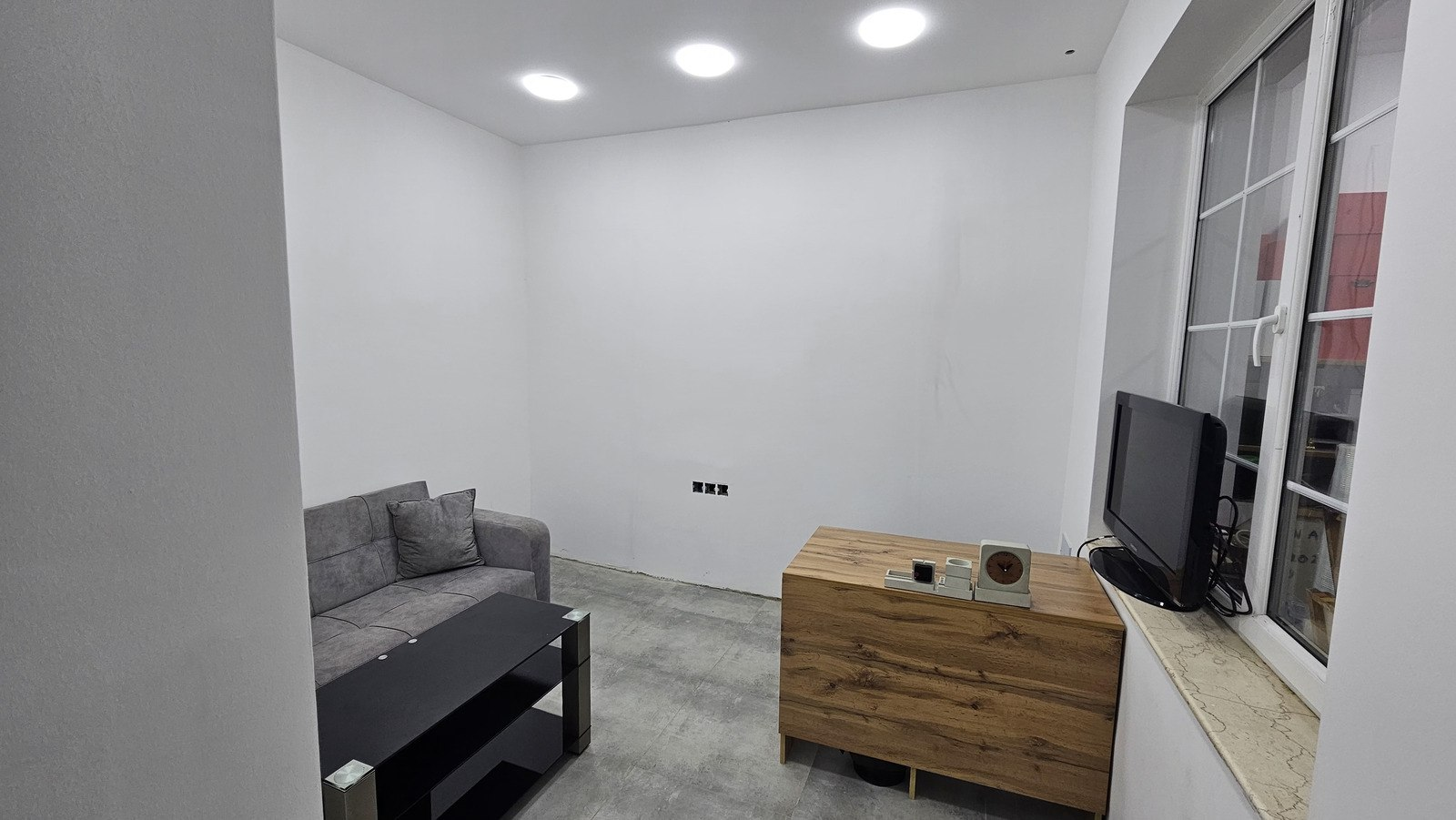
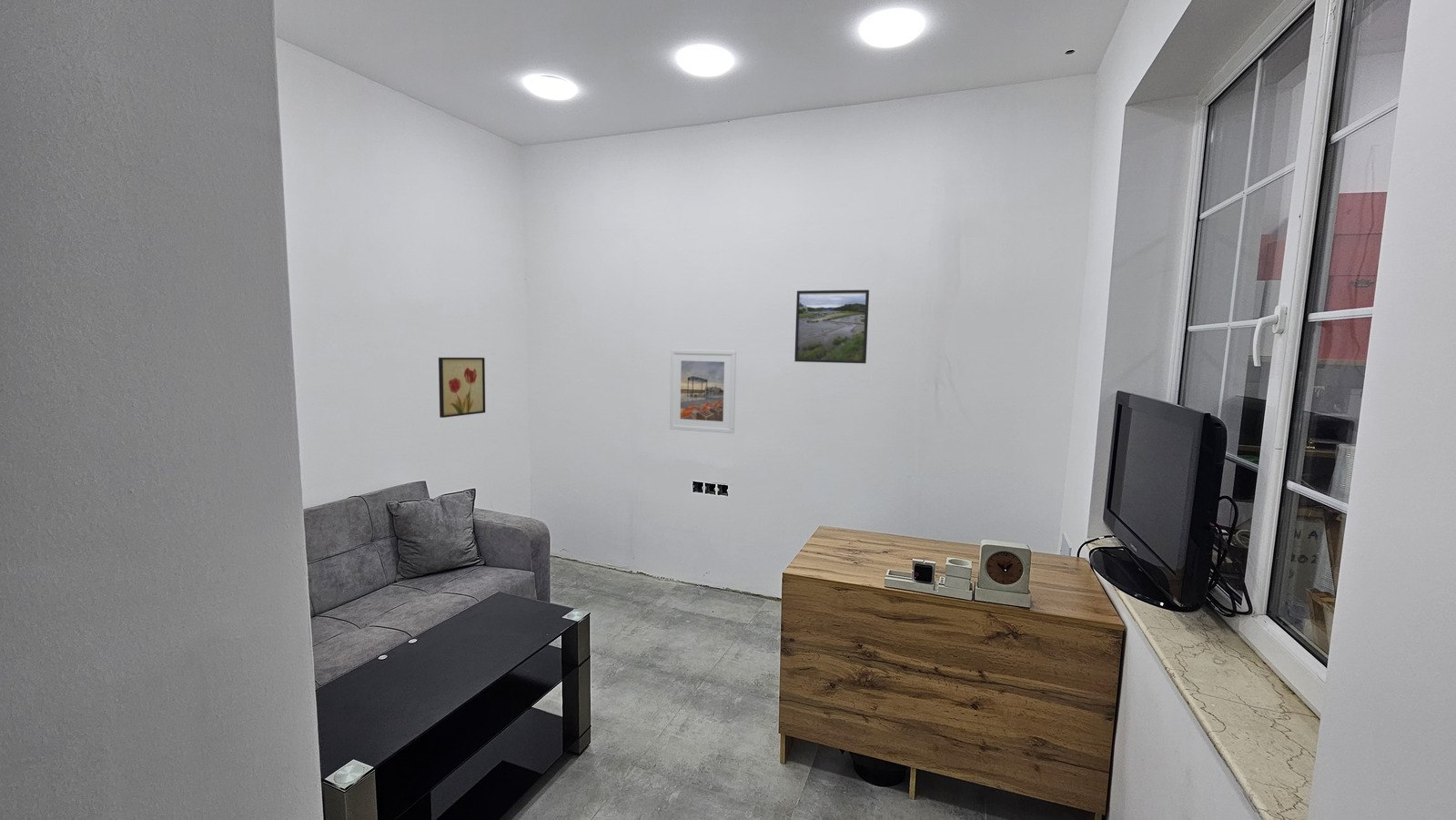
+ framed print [794,289,870,364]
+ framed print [669,349,737,434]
+ wall art [438,357,486,419]
